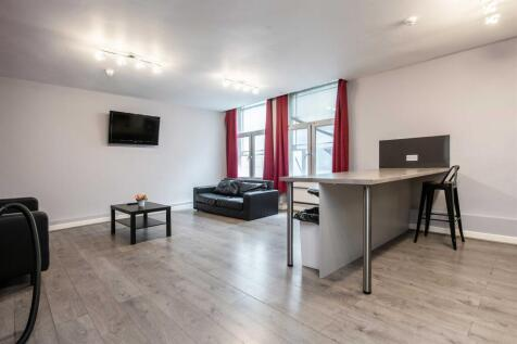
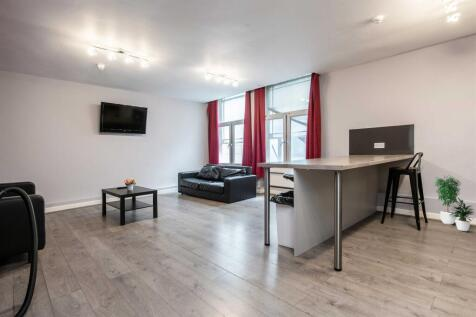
+ potted plant [433,174,476,232]
